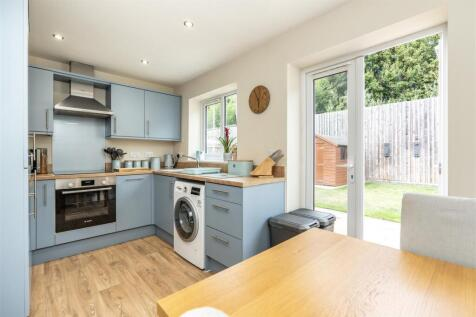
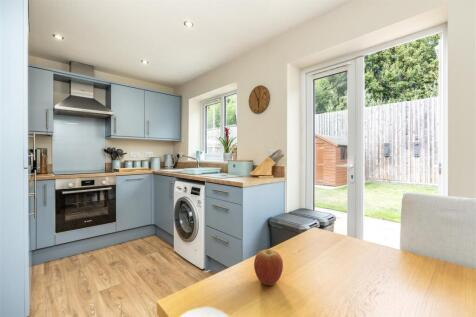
+ fruit [253,248,284,286]
